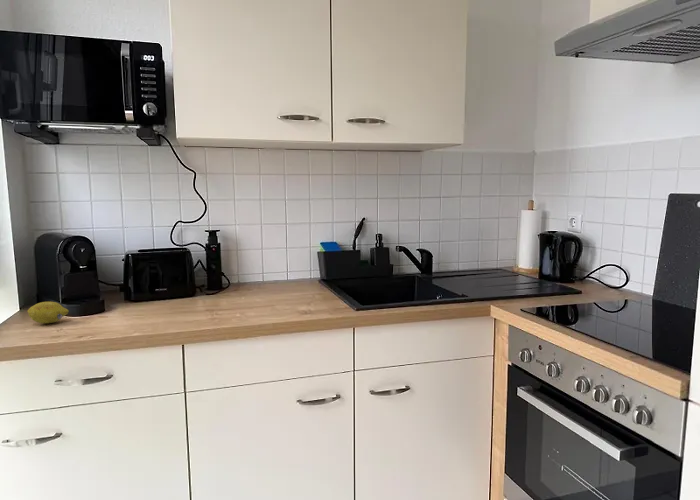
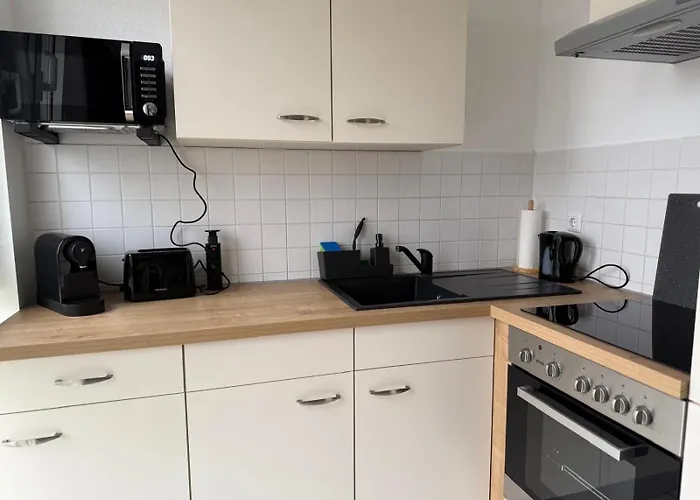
- fruit [27,301,70,324]
